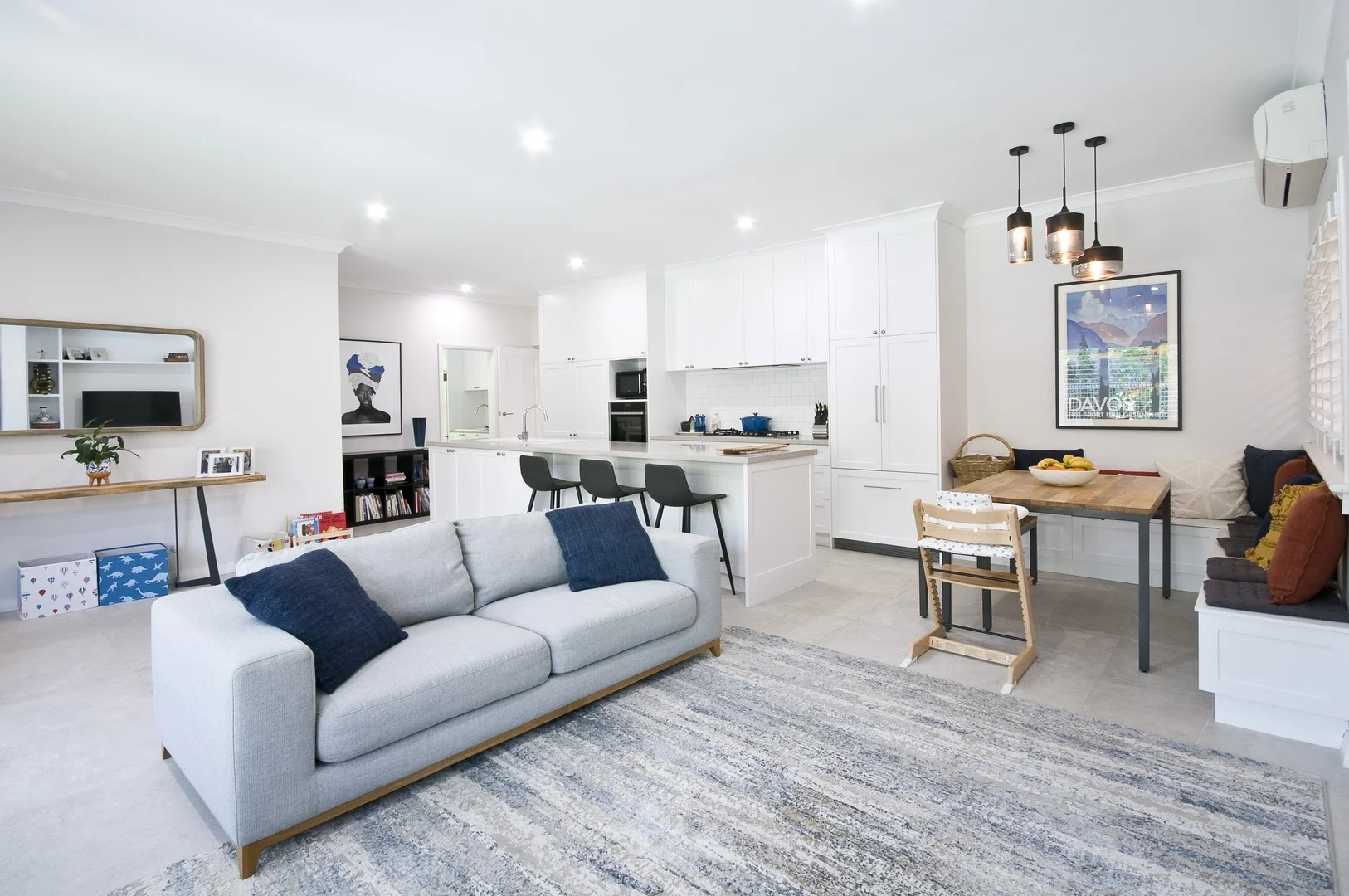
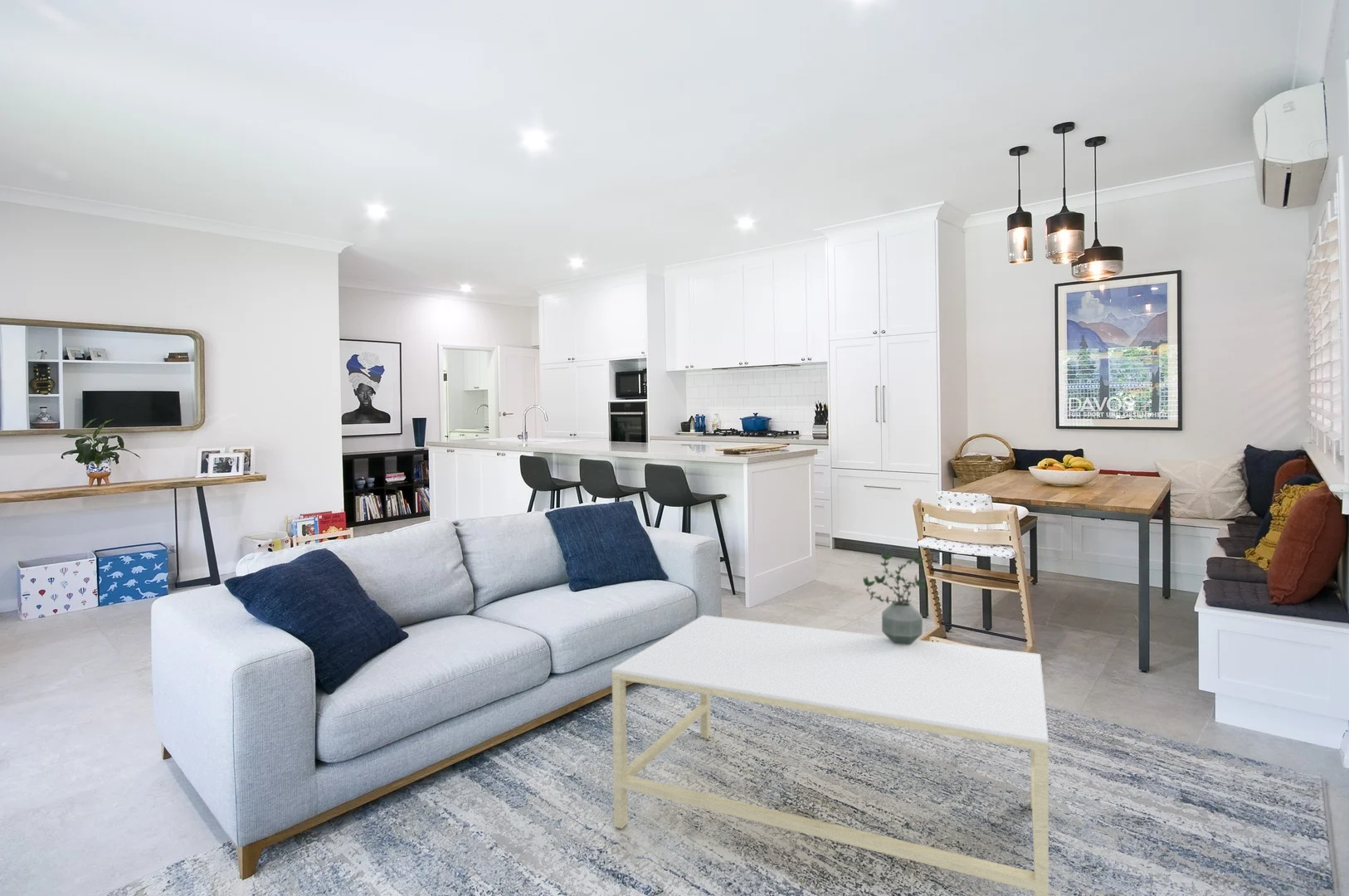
+ potted plant [862,549,927,645]
+ coffee table [611,615,1049,896]
